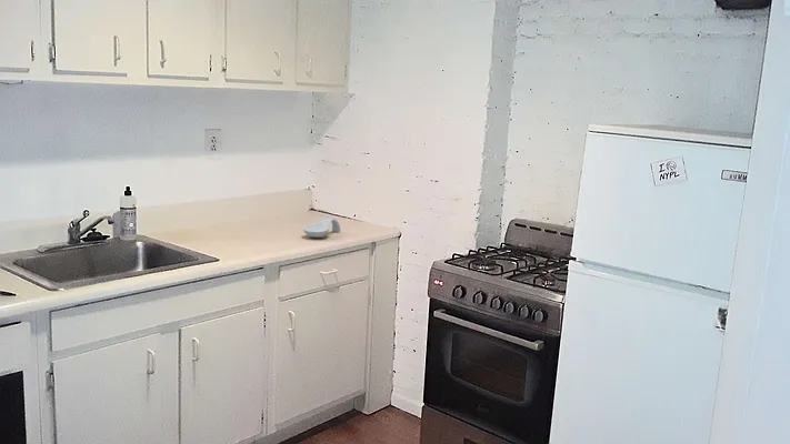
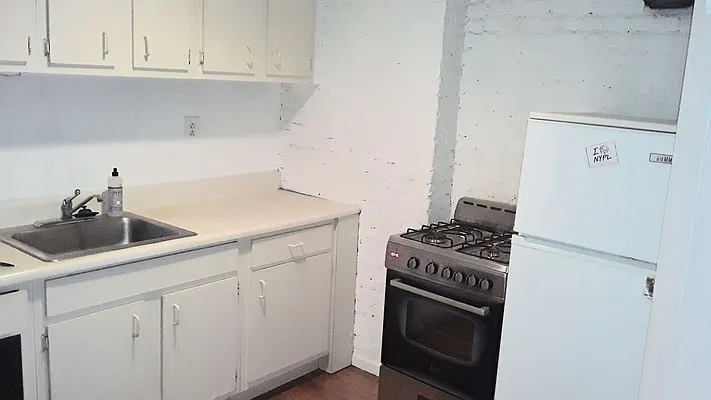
- spoon rest [302,218,341,239]
